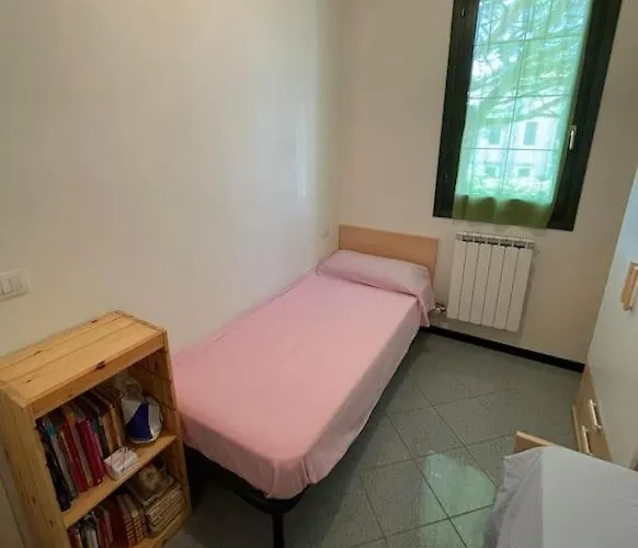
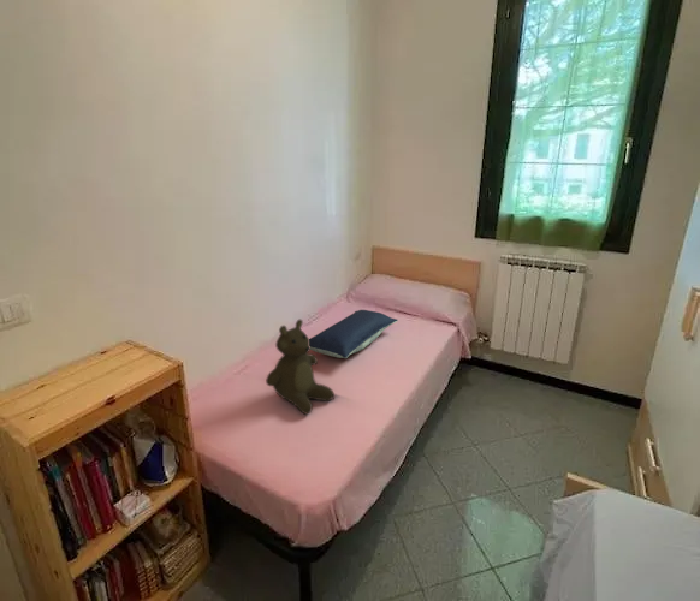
+ pillow [309,309,399,359]
+ teddy bear [265,319,336,416]
